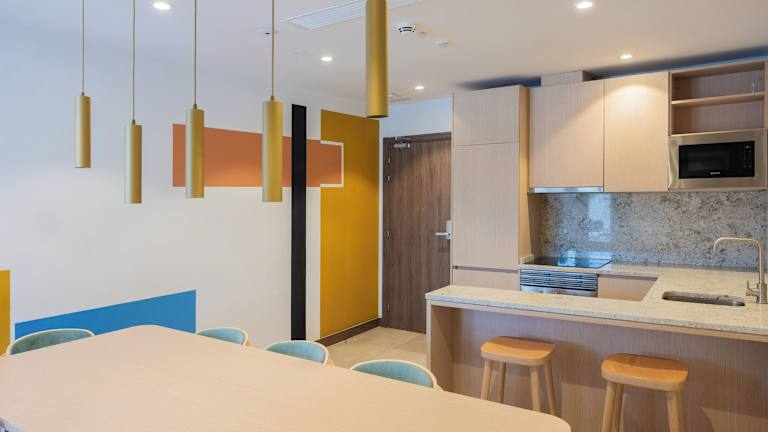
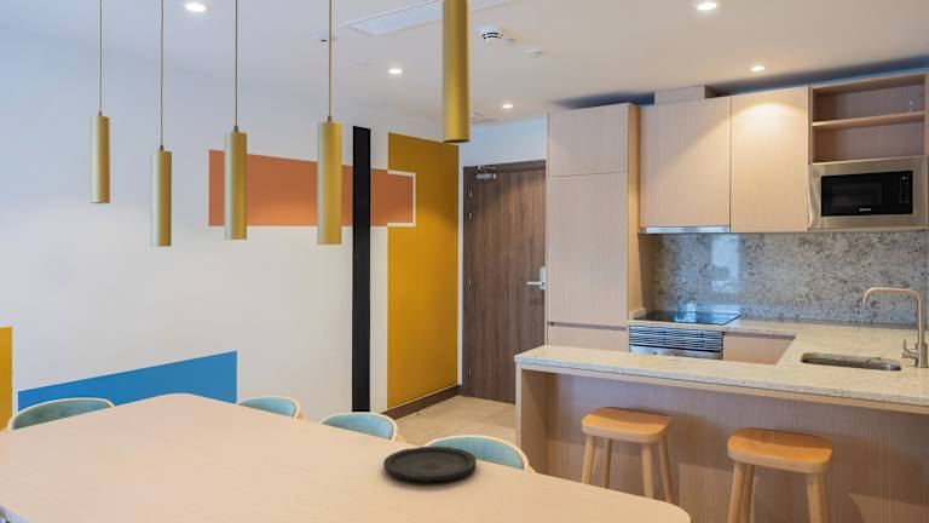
+ plate [382,446,478,483]
